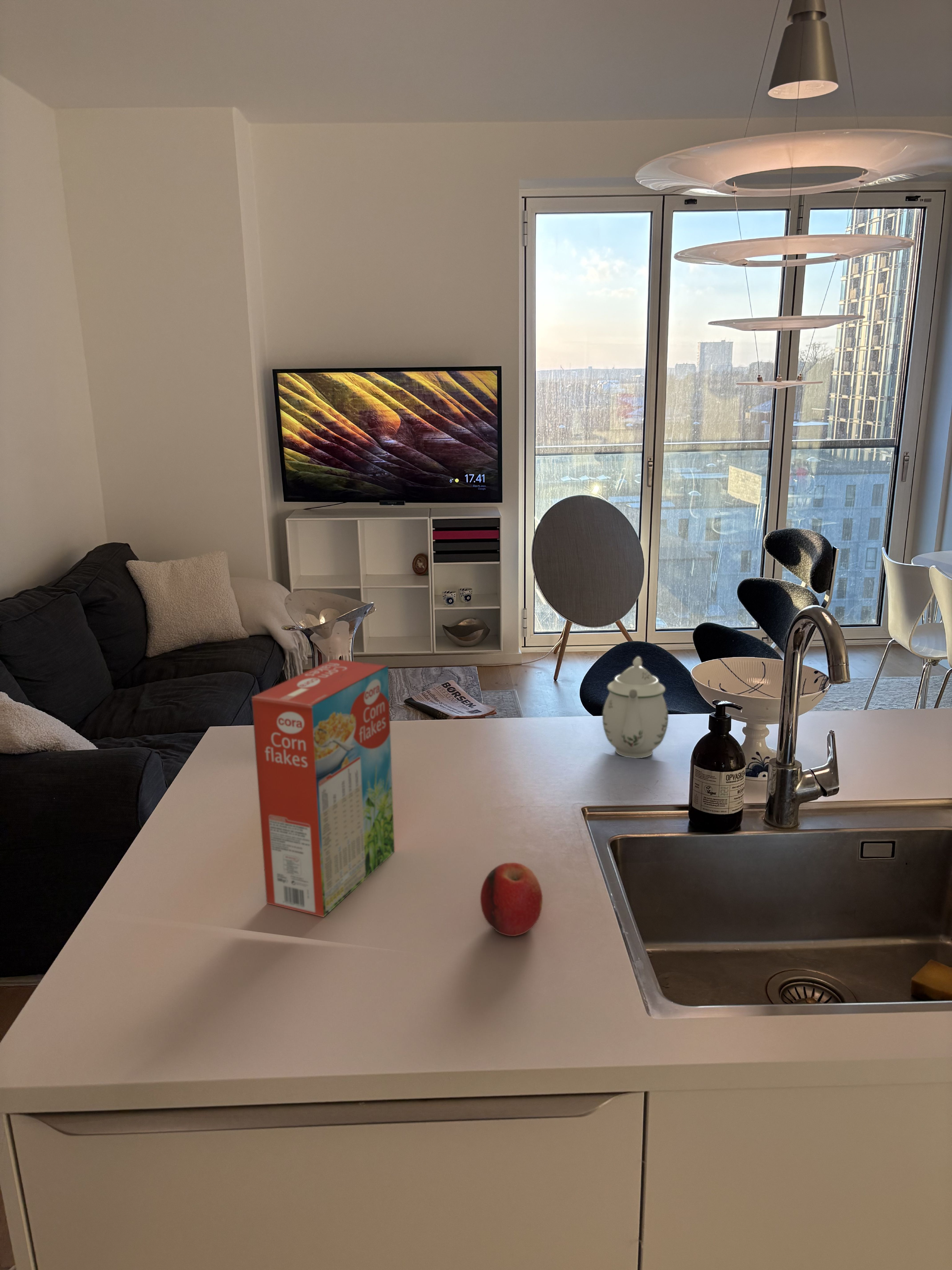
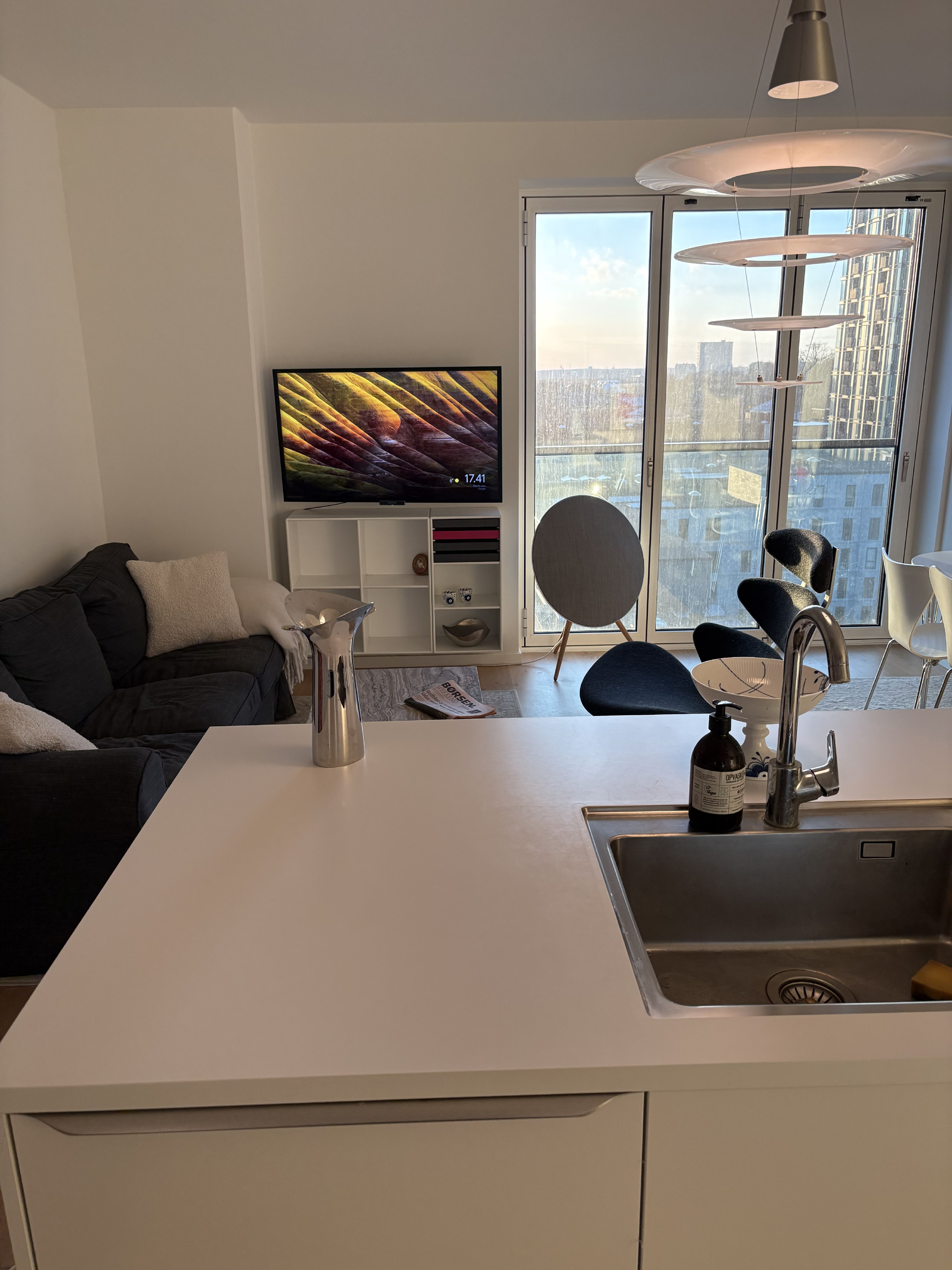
- teapot [602,656,669,758]
- fruit [480,862,543,936]
- cereal box [251,659,395,917]
